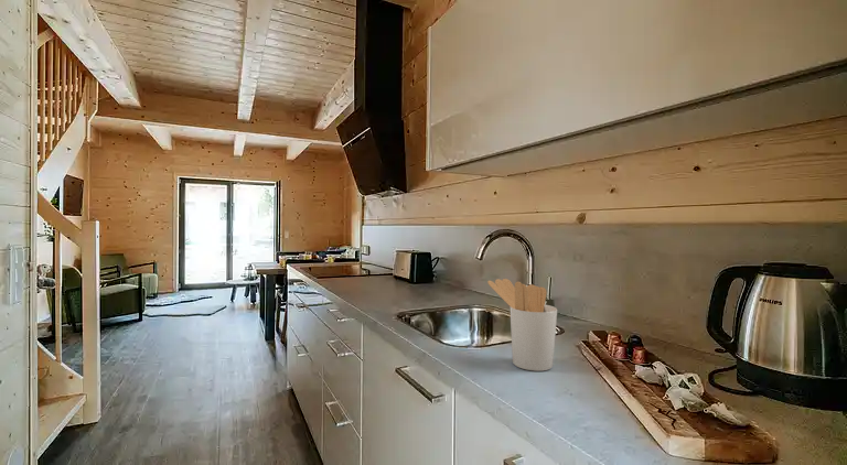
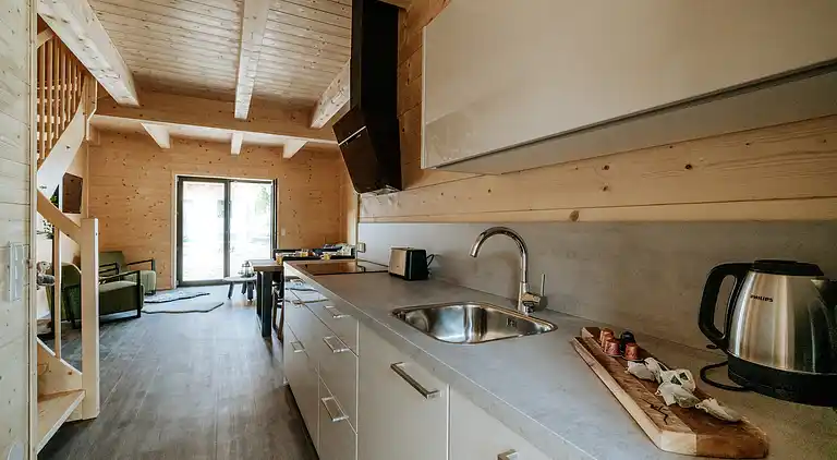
- utensil holder [486,278,558,372]
